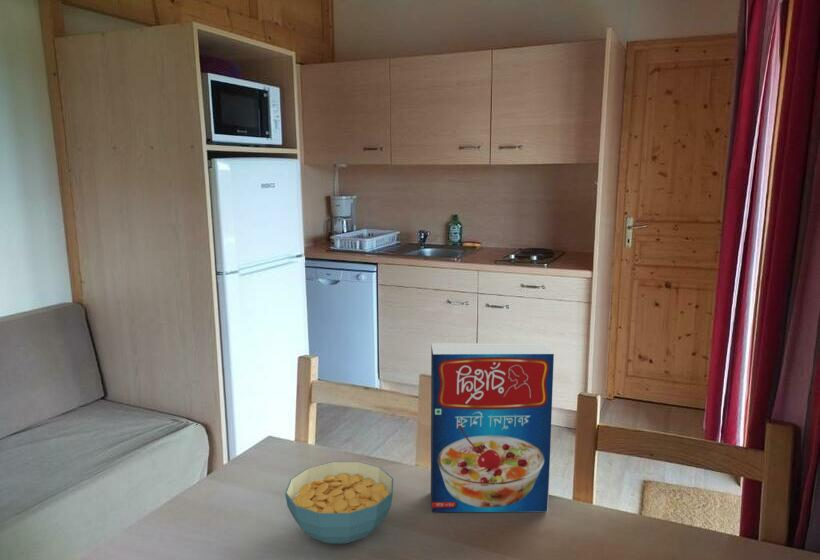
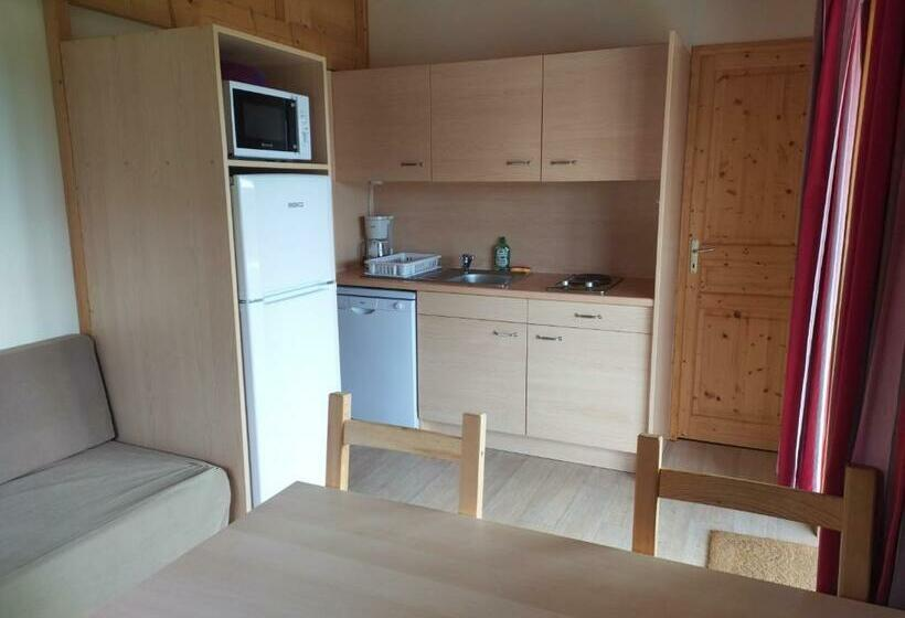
- cereal bowl [284,461,394,545]
- cereal box [430,342,555,513]
